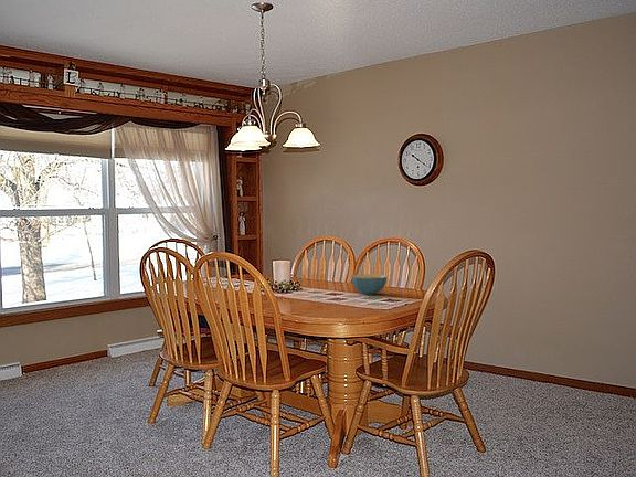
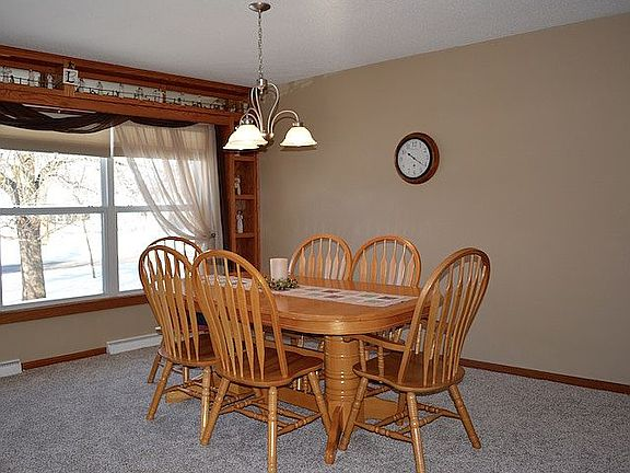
- cereal bowl [350,274,388,296]
